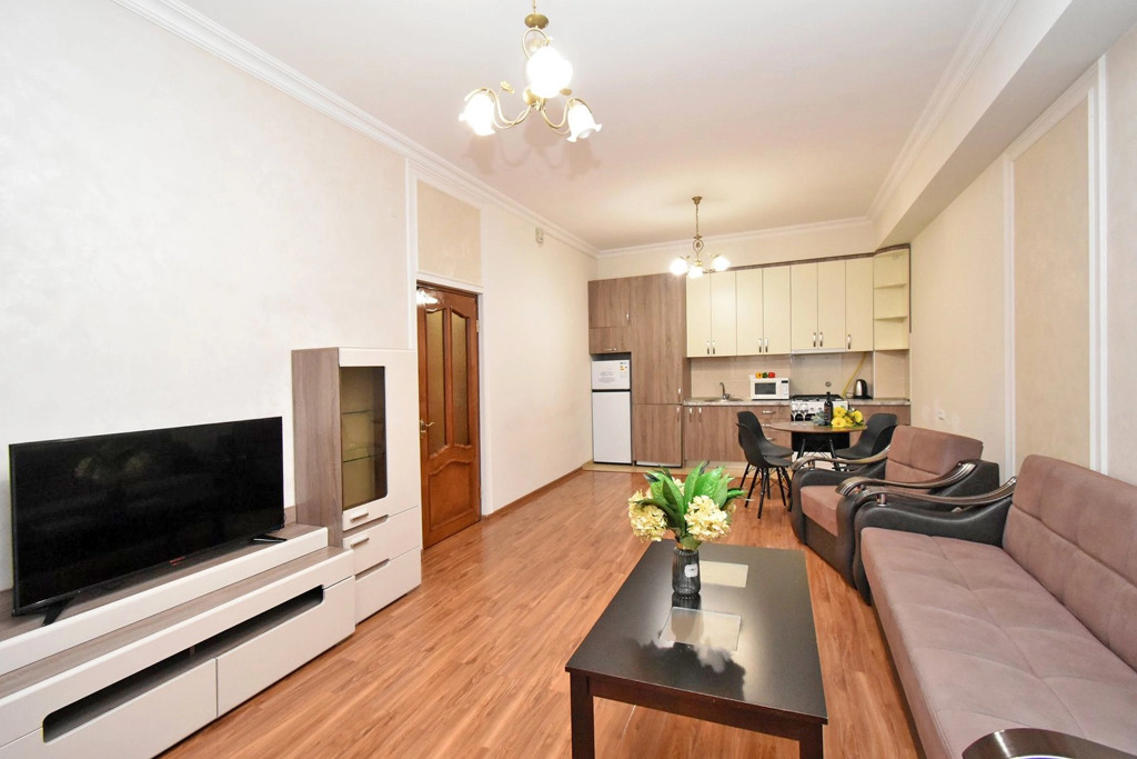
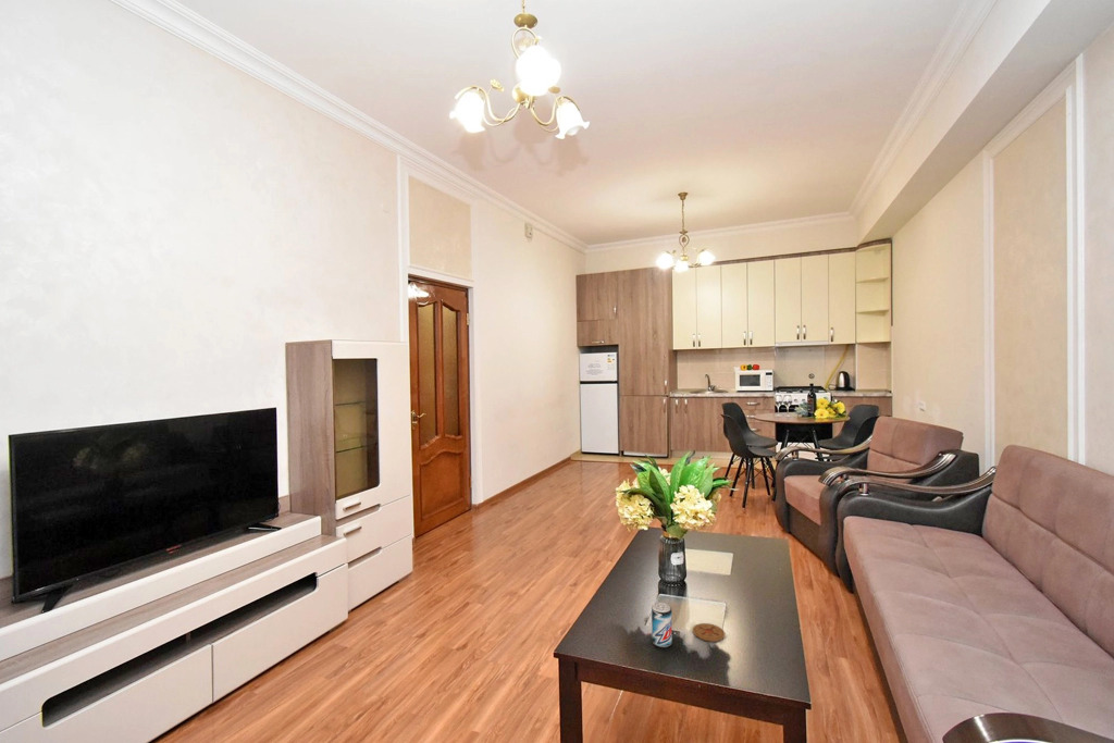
+ coaster [692,622,726,643]
+ beer can [651,600,673,648]
